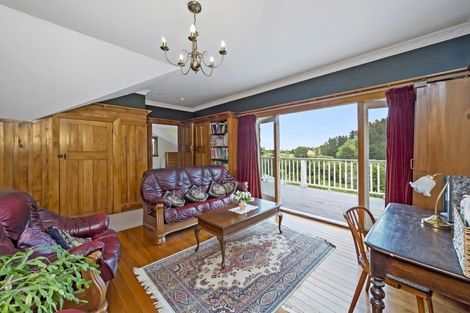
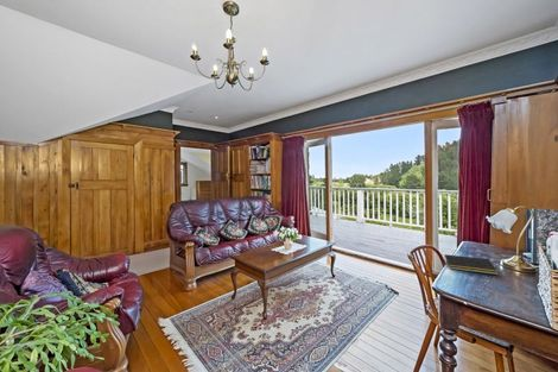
+ notepad [443,253,500,276]
